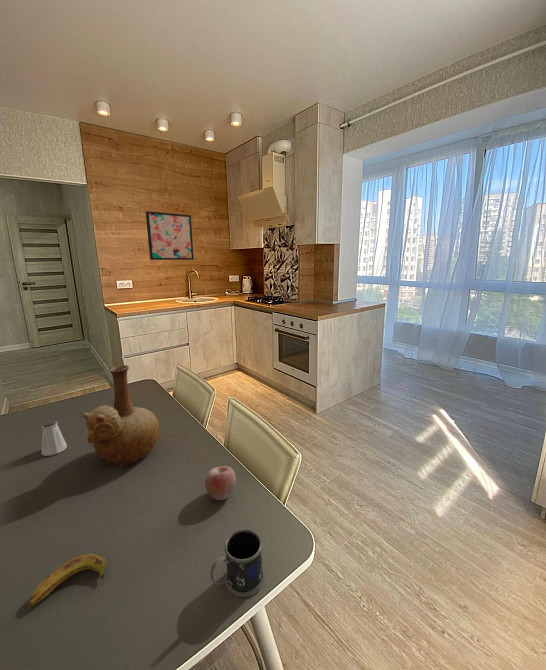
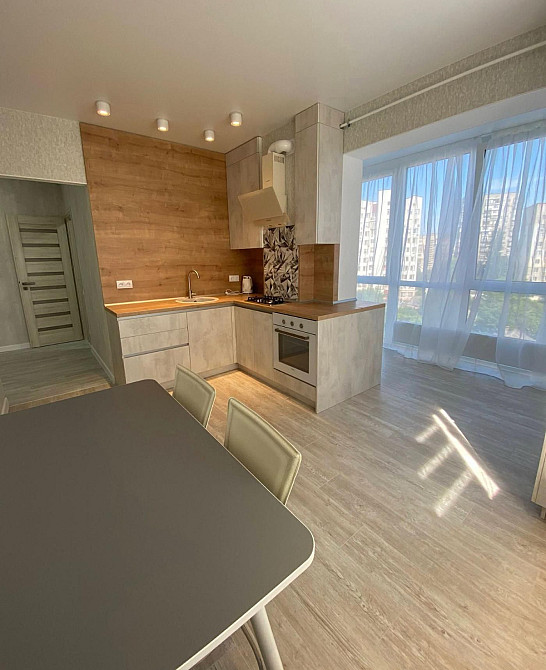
- banana [27,553,107,608]
- wall art [145,210,195,261]
- vase [81,364,160,469]
- apple [204,465,237,501]
- mug [209,528,265,598]
- saltshaker [40,419,68,457]
